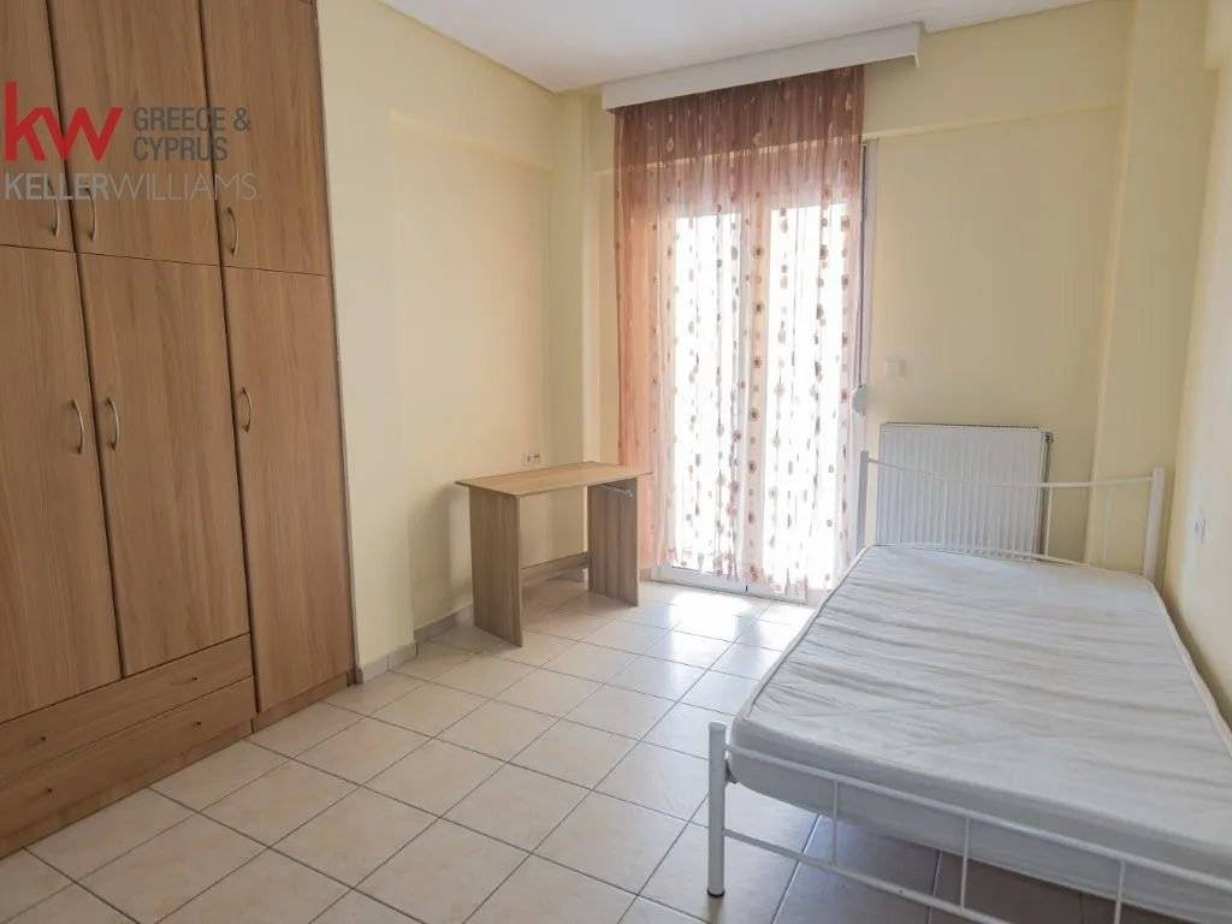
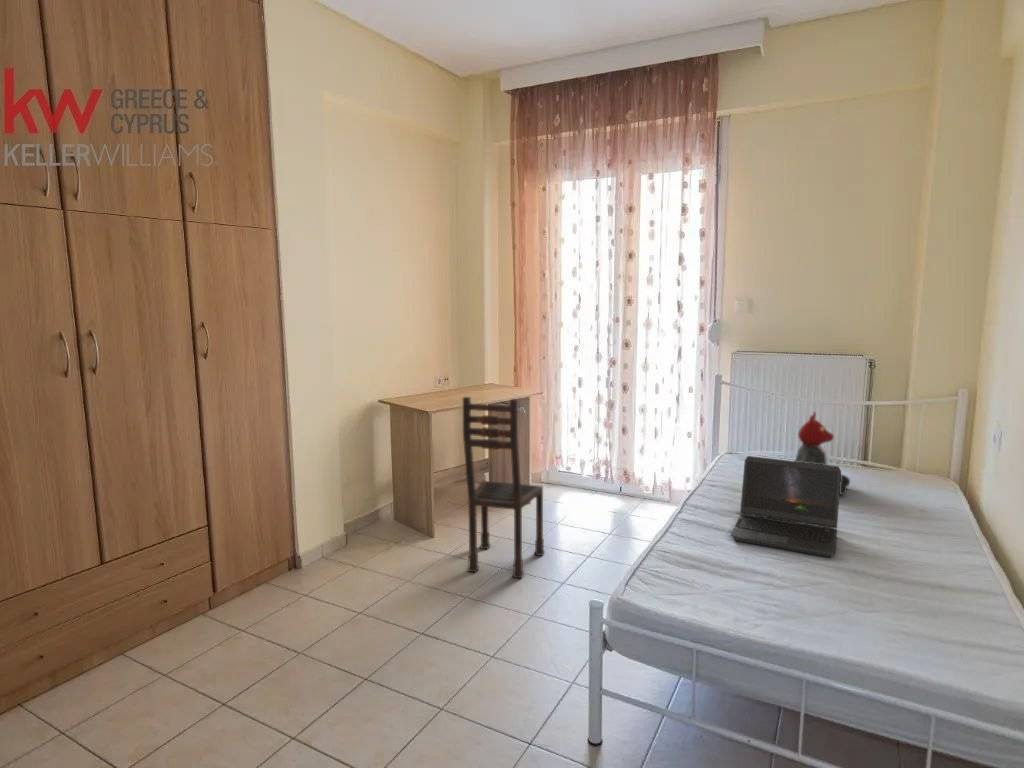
+ chair [462,396,546,580]
+ laptop computer [730,455,842,558]
+ teddy bear [794,411,851,496]
